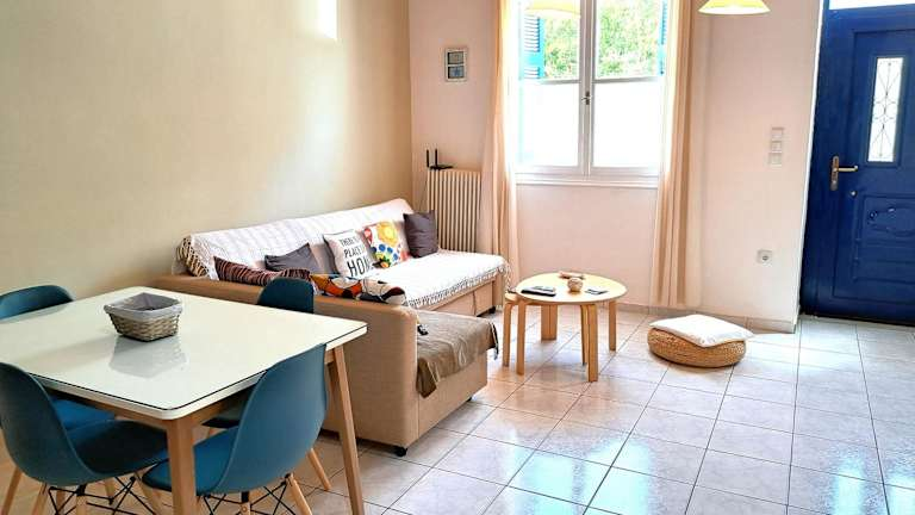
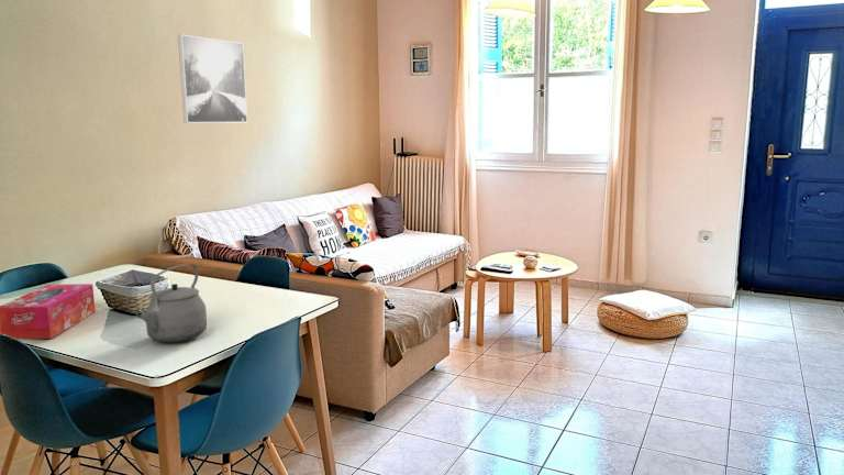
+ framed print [177,34,248,124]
+ tea kettle [135,263,208,343]
+ tissue box [0,283,97,340]
